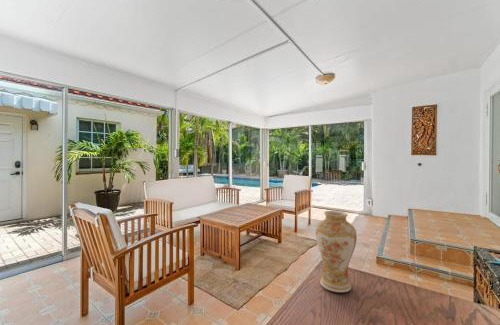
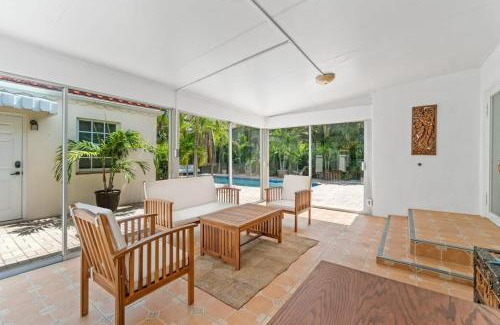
- vase [315,210,358,293]
